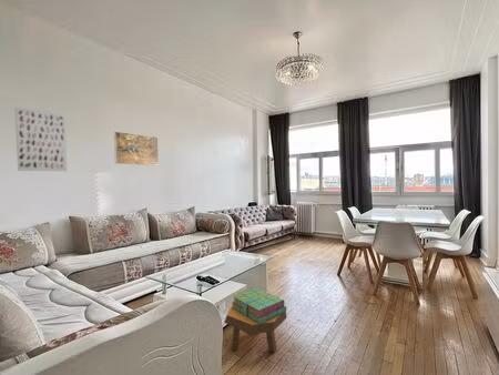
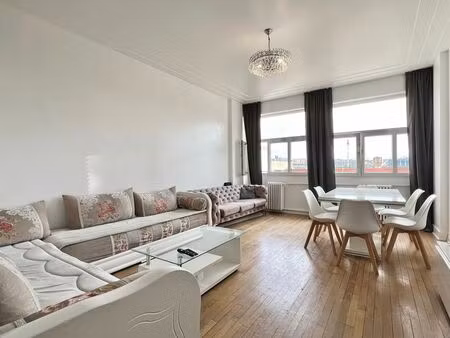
- footstool [223,303,287,354]
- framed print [113,131,160,166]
- wall art [13,107,68,172]
- stack of books [231,286,287,324]
